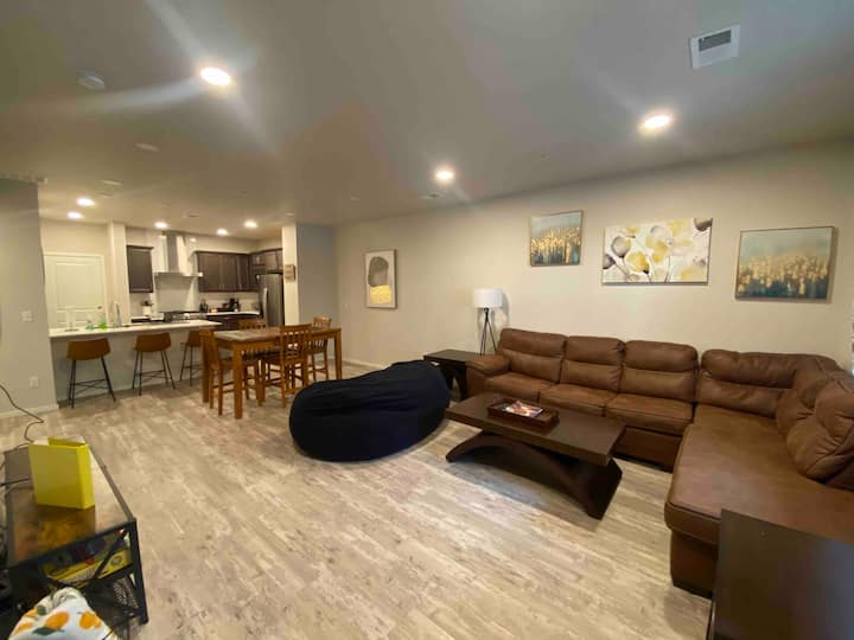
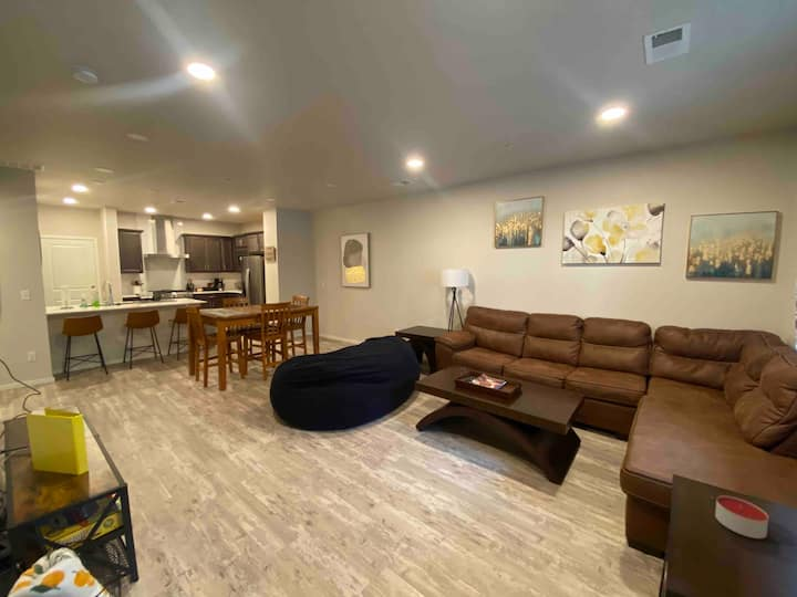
+ candle [714,494,769,540]
